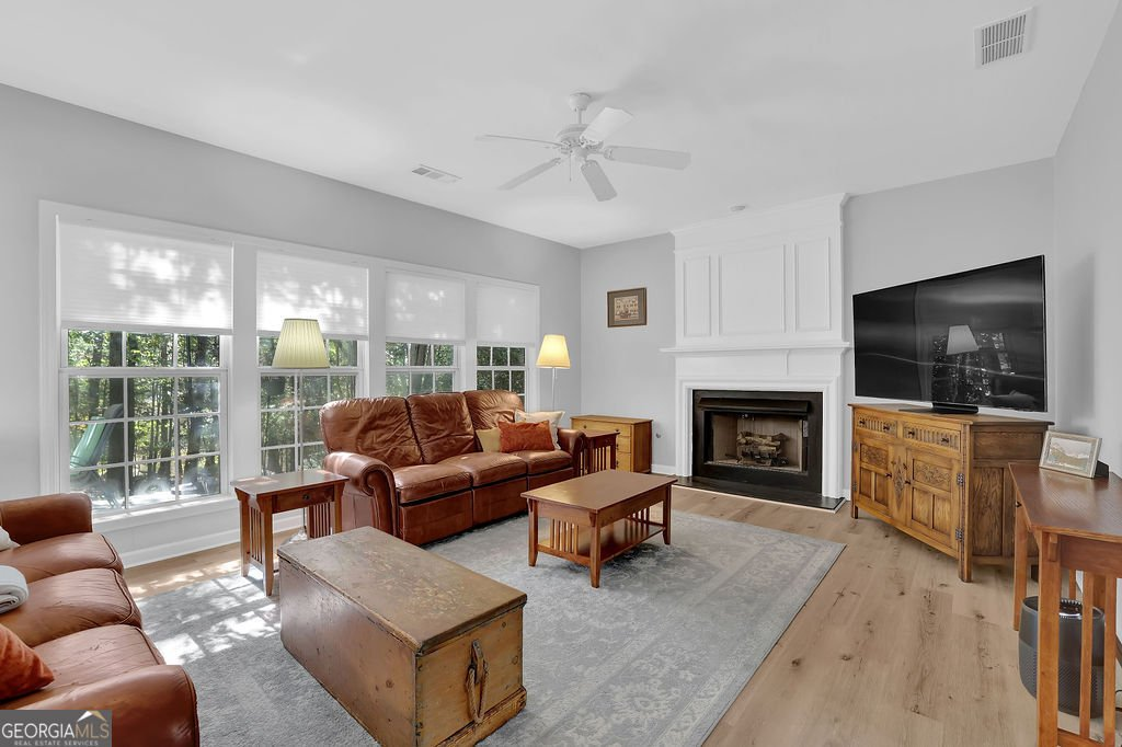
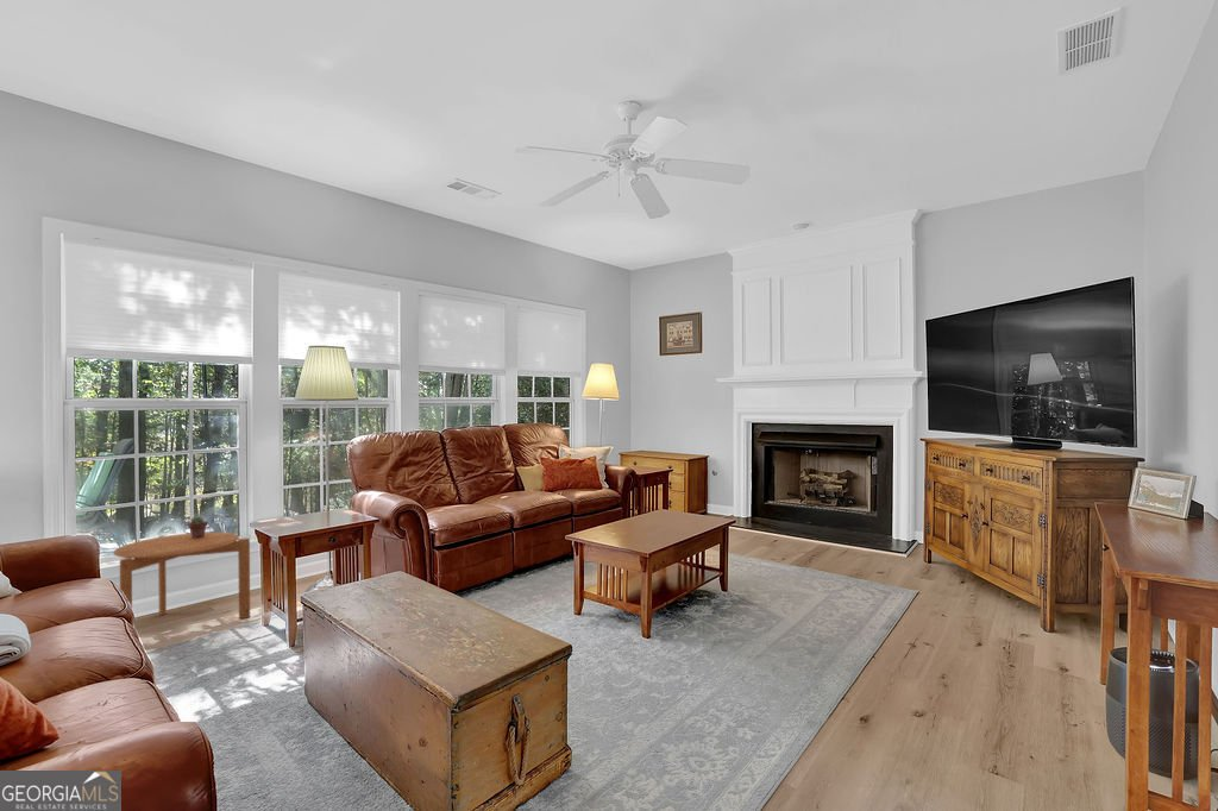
+ side table [112,532,251,620]
+ potted succulent [187,515,209,539]
